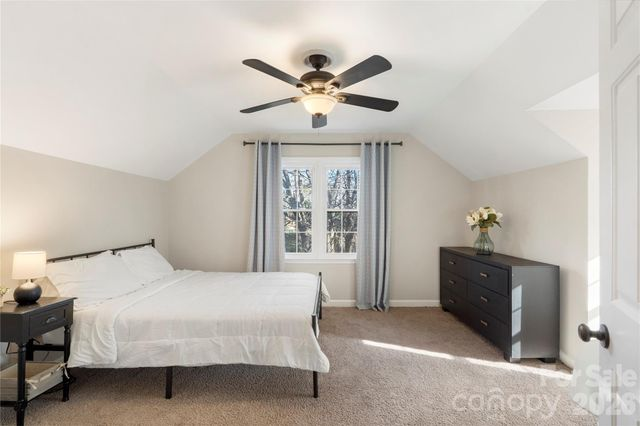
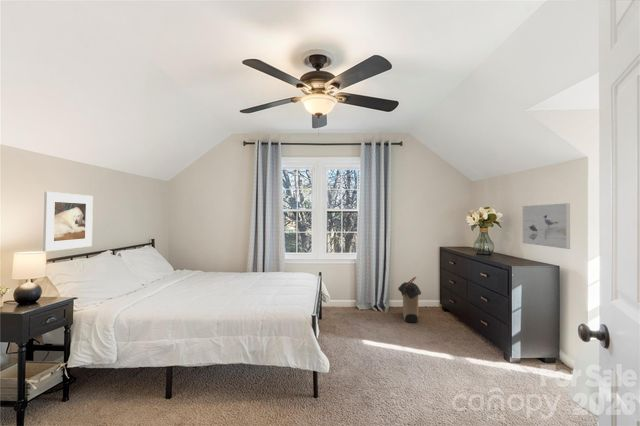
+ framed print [522,202,571,250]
+ laundry hamper [397,276,422,324]
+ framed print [42,191,94,252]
